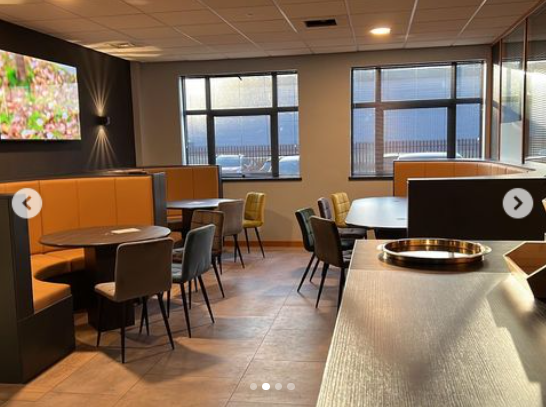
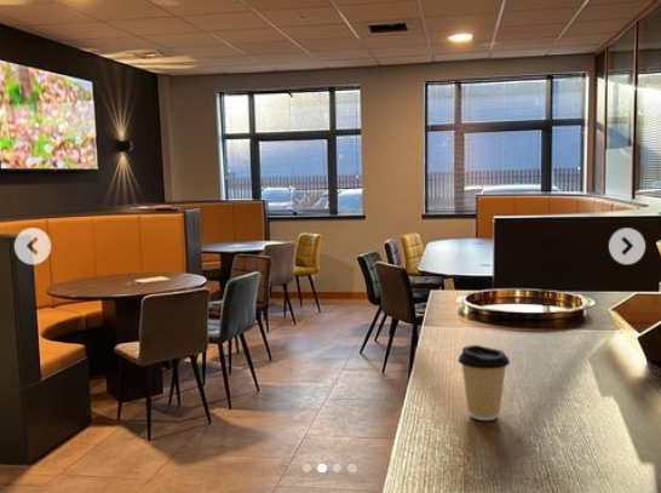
+ coffee cup [456,344,511,422]
